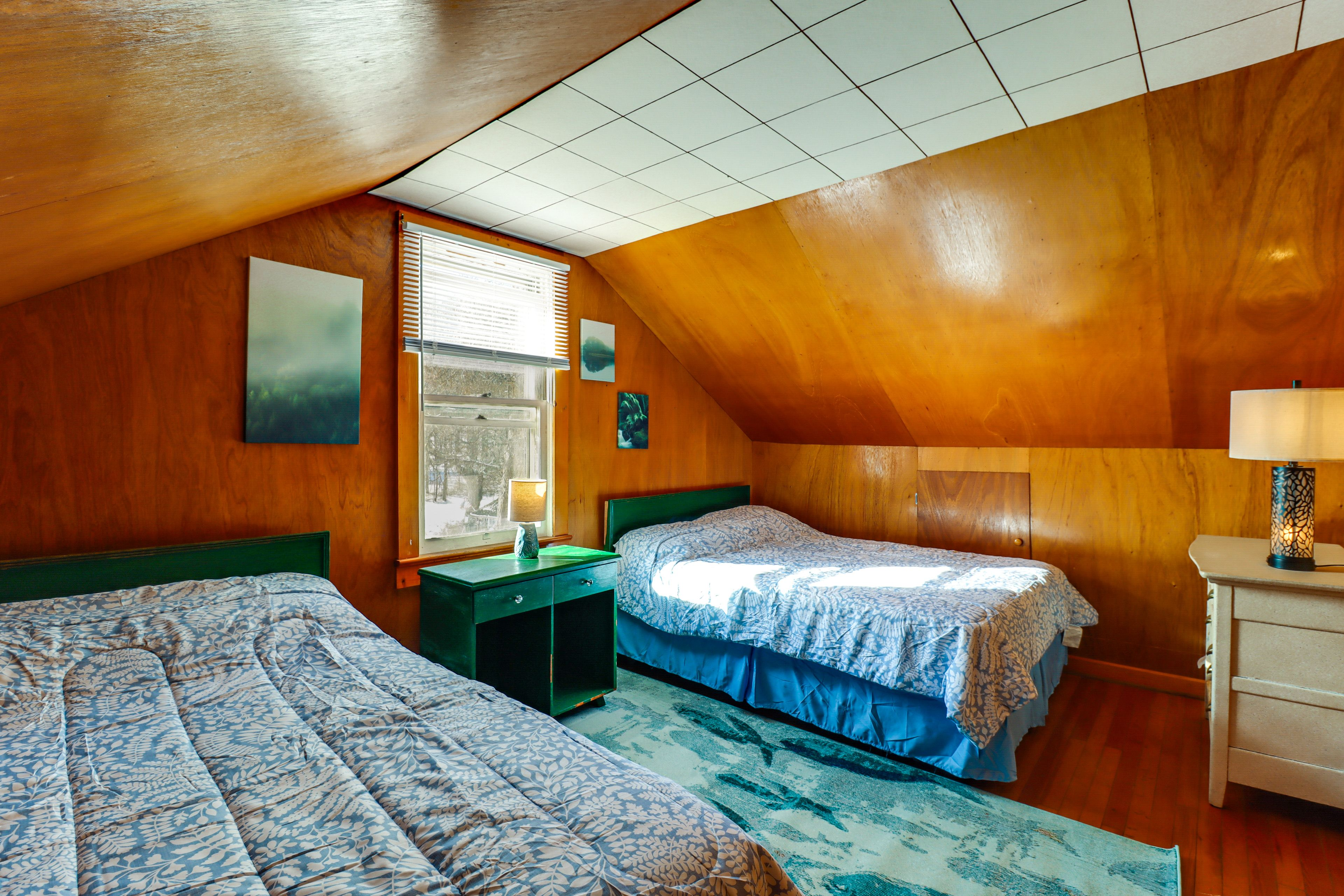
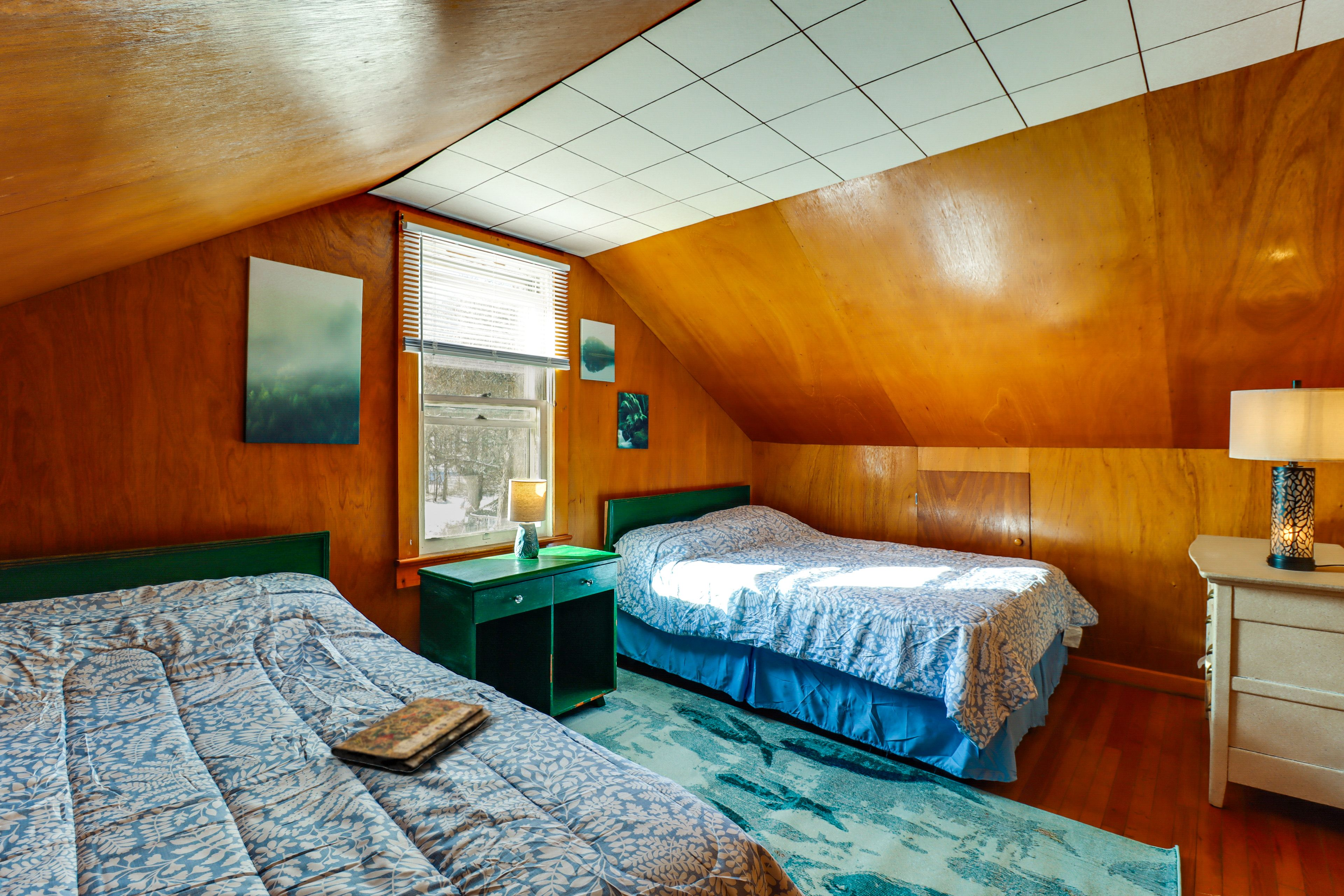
+ book [330,697,492,773]
